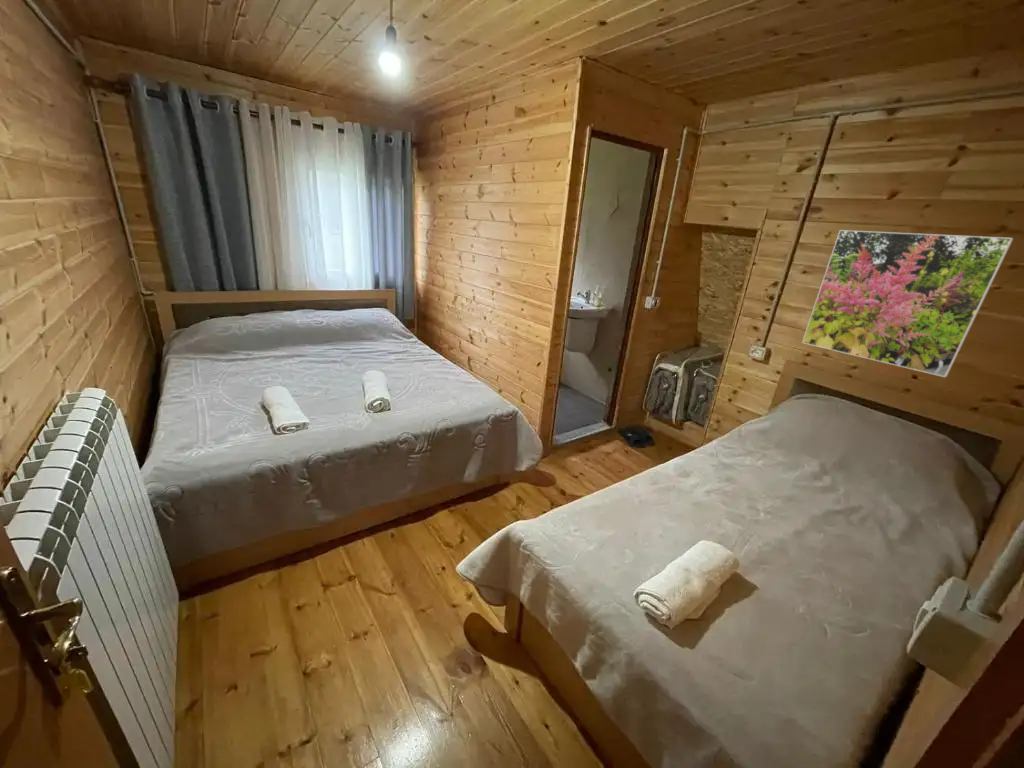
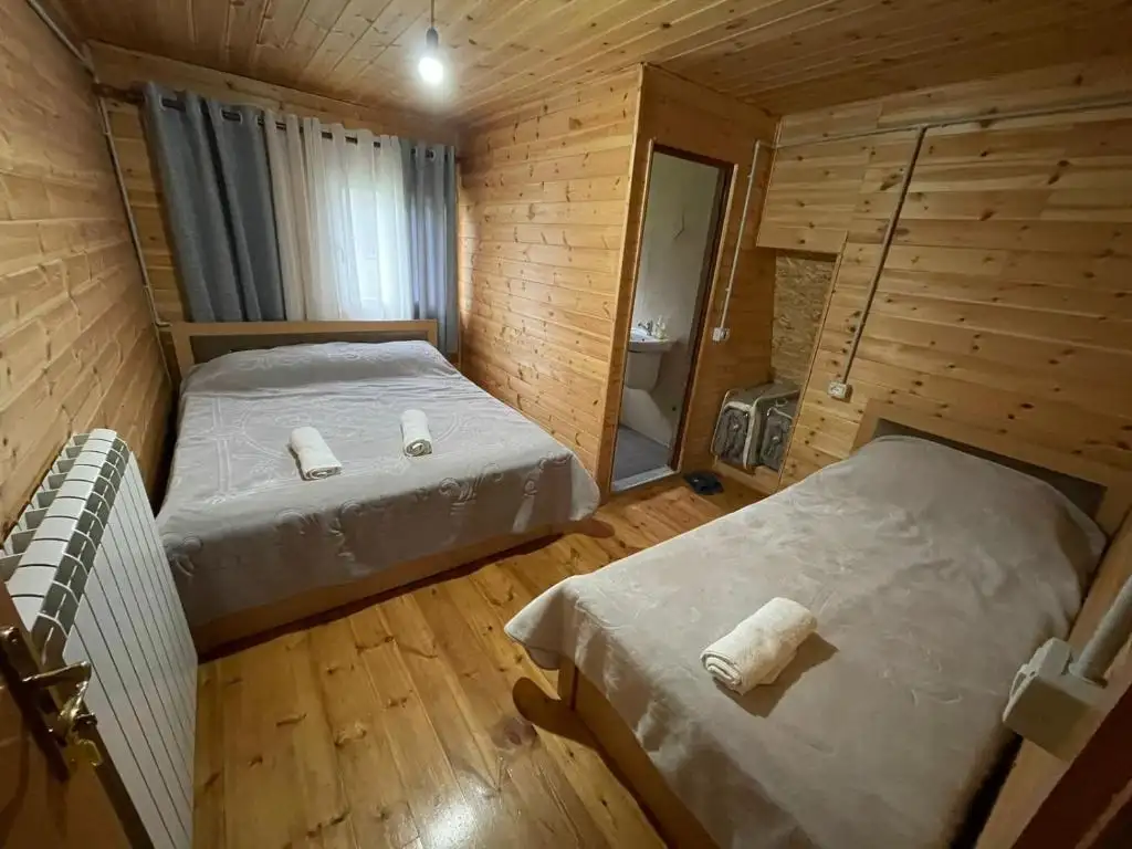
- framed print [801,229,1015,378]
